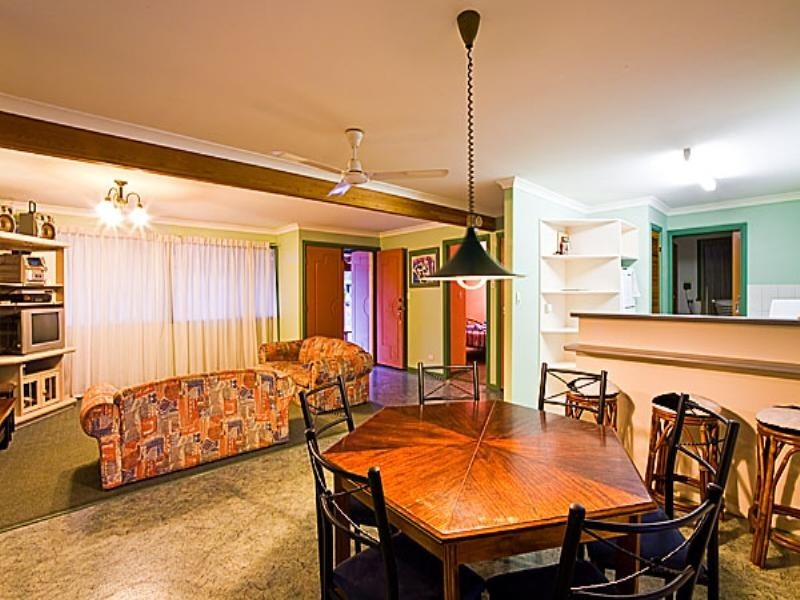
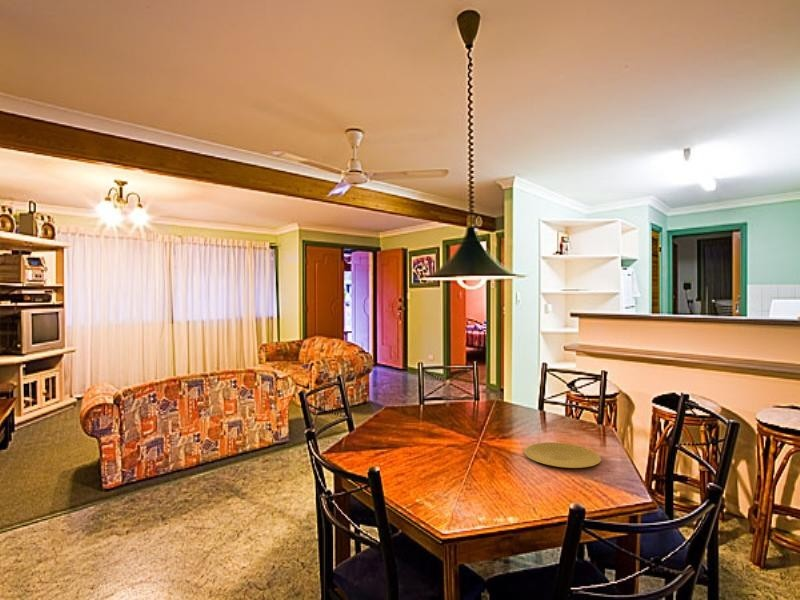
+ plate [523,441,602,469]
